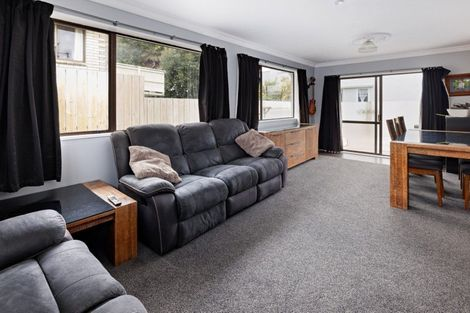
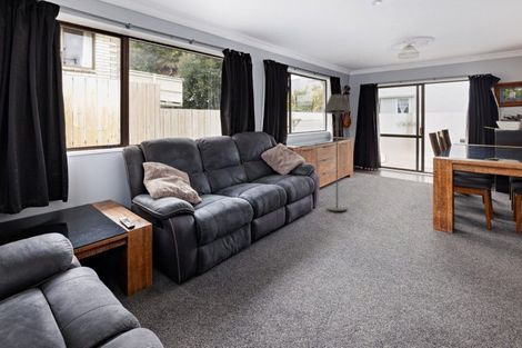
+ floor lamp [323,93,352,212]
